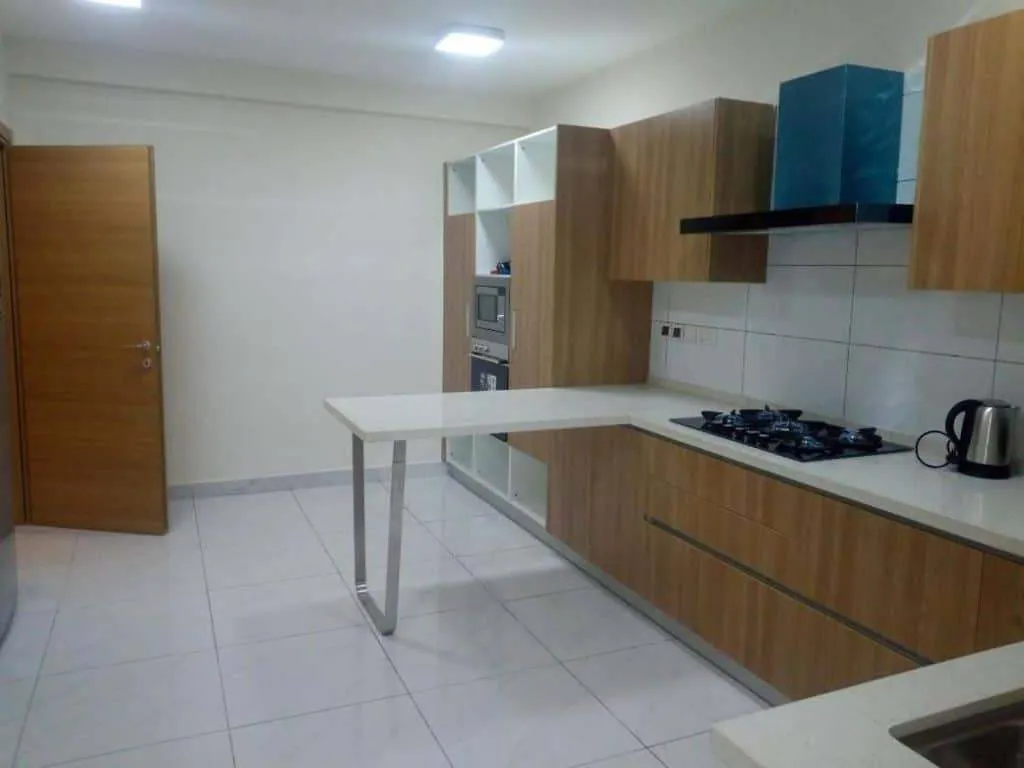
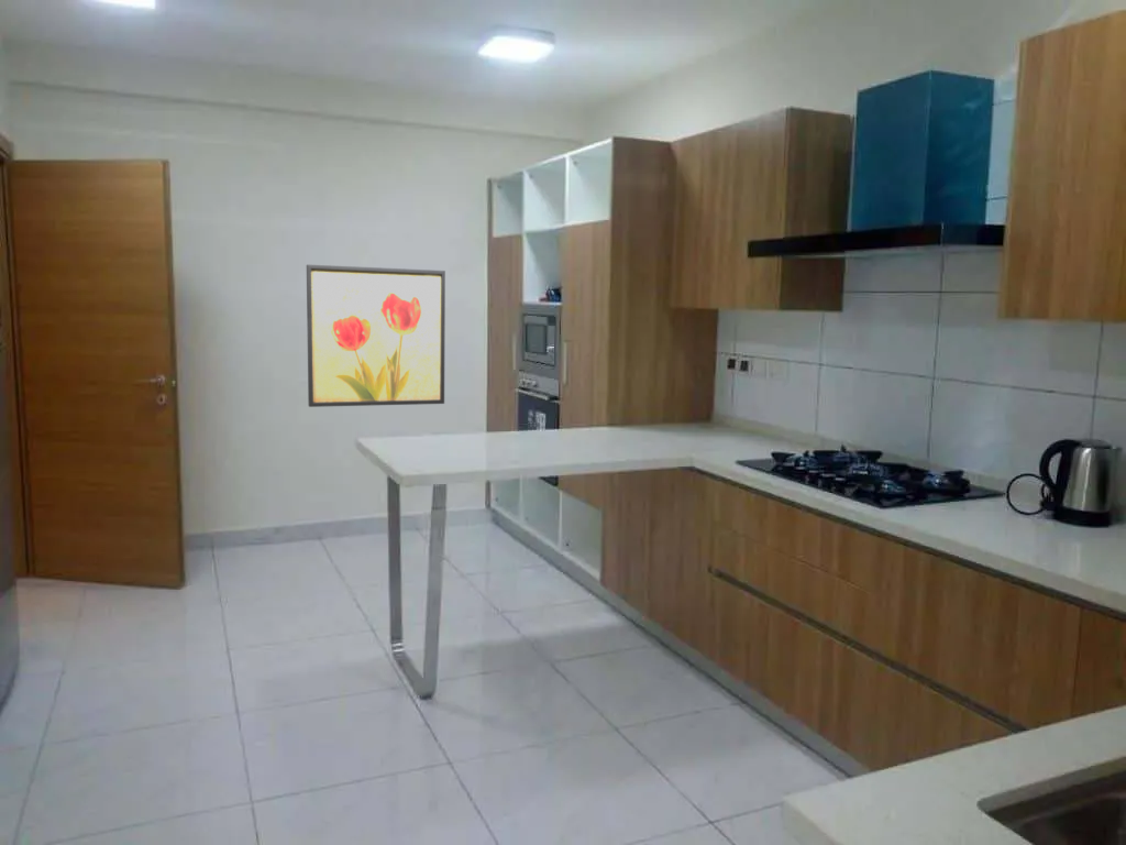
+ wall art [306,264,446,408]
